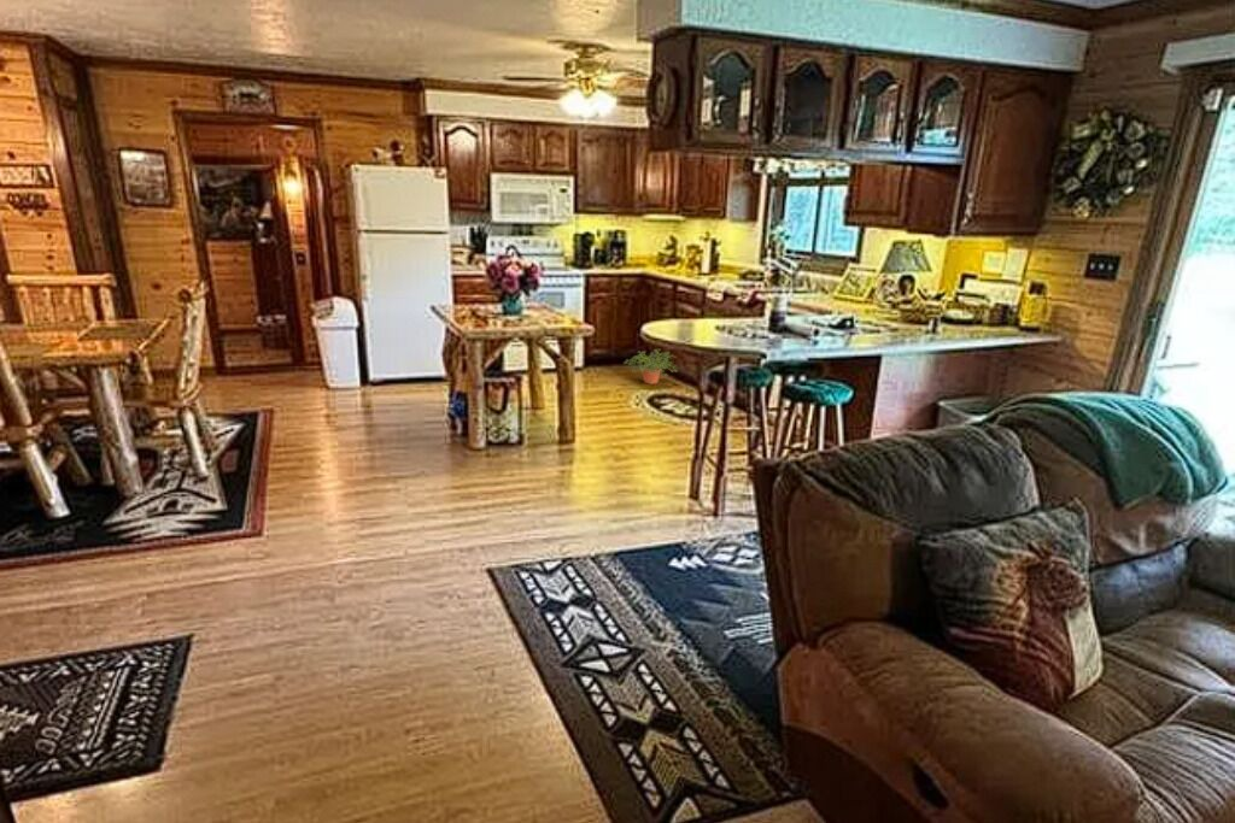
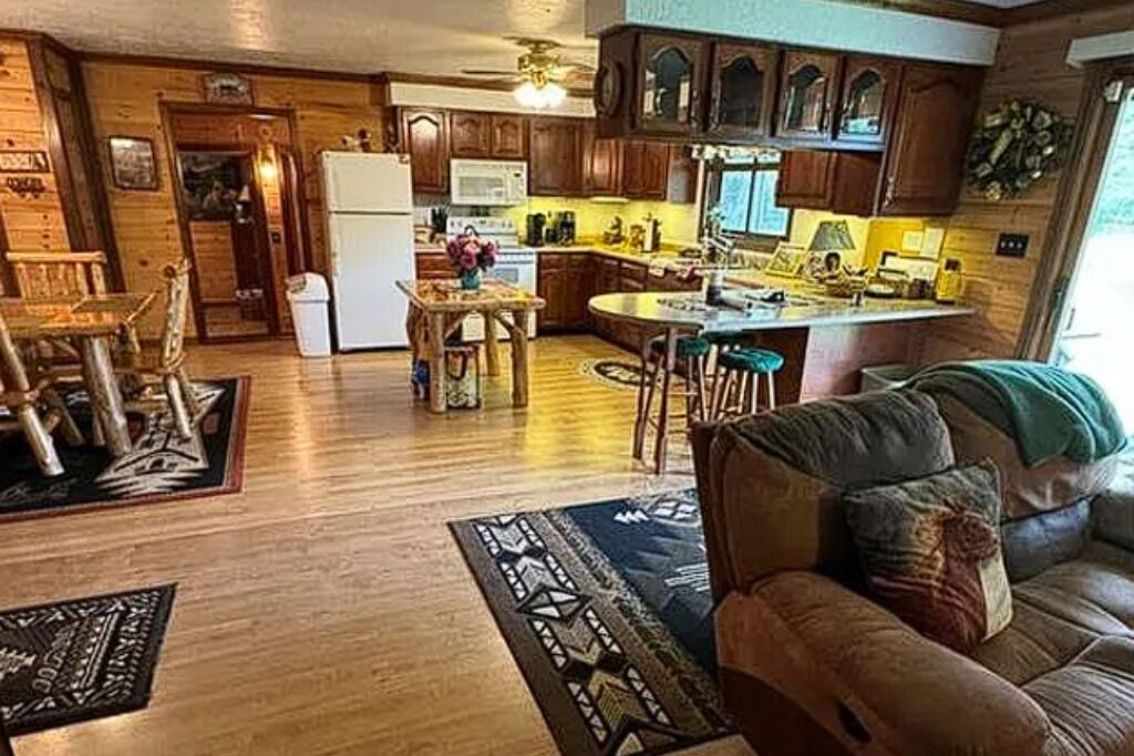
- potted plant [622,348,681,386]
